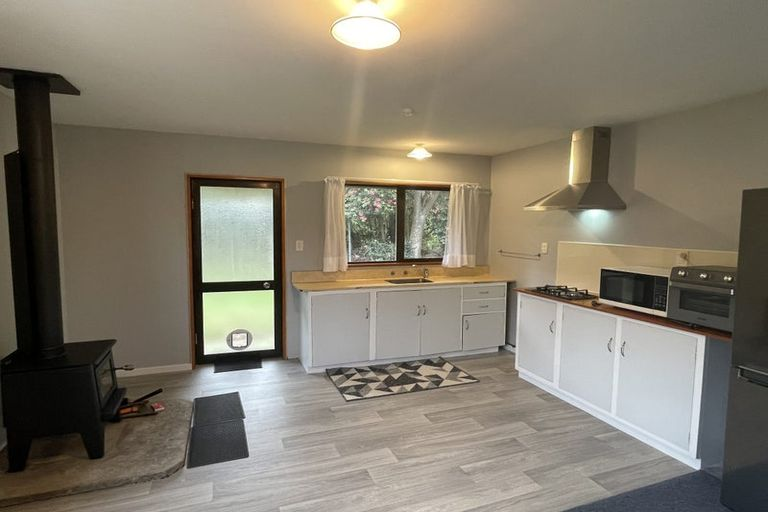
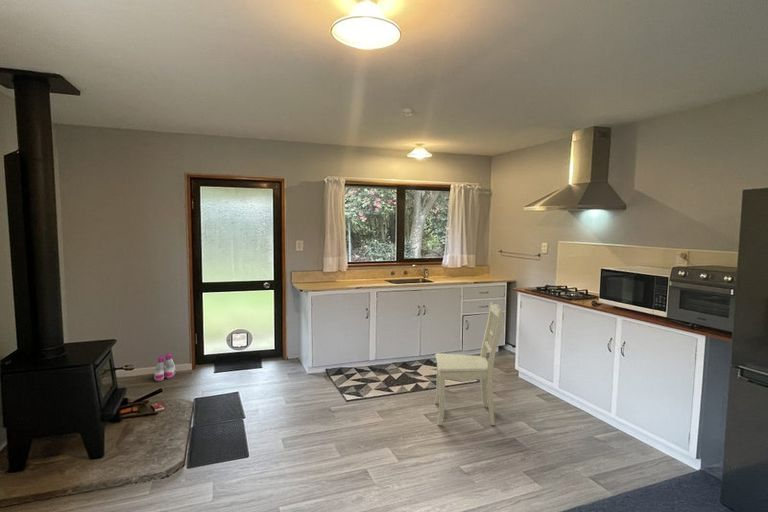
+ boots [152,352,177,382]
+ dining chair [433,301,504,426]
